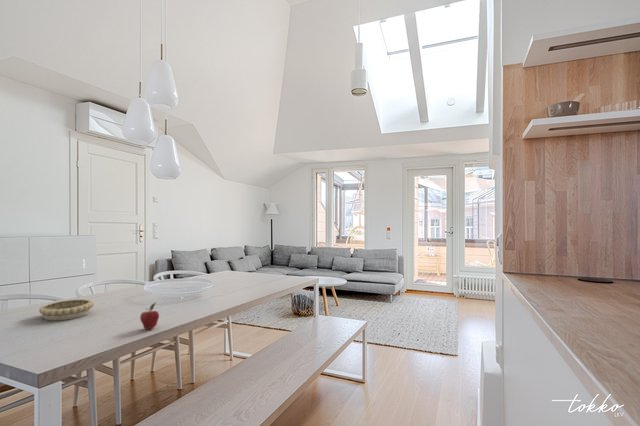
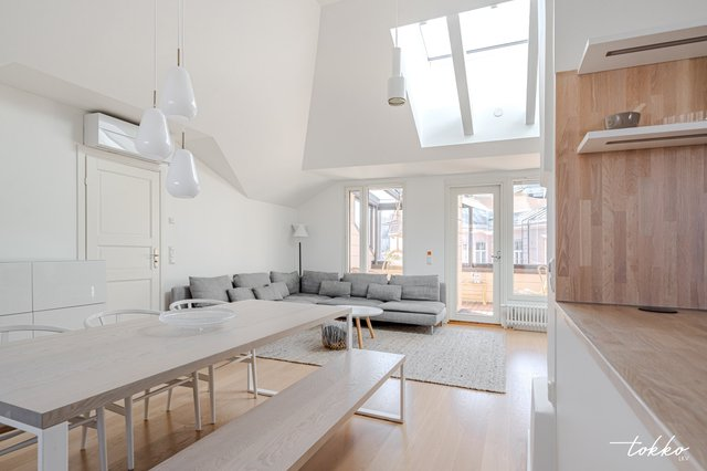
- fruit [139,302,160,330]
- decorative bowl [38,299,95,321]
